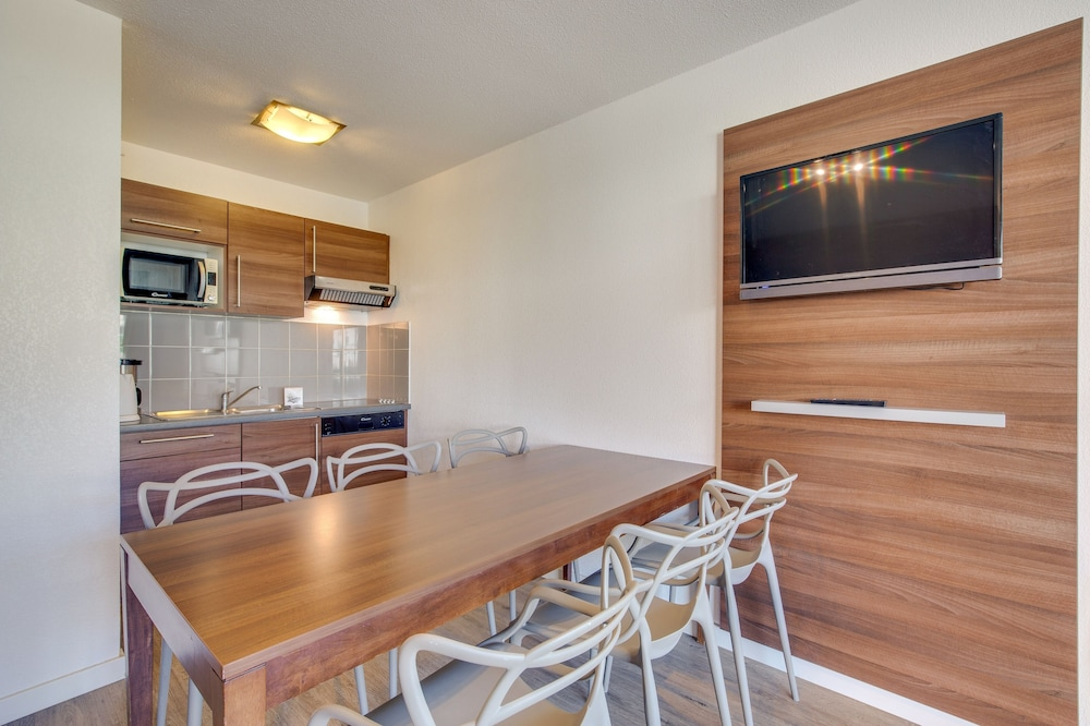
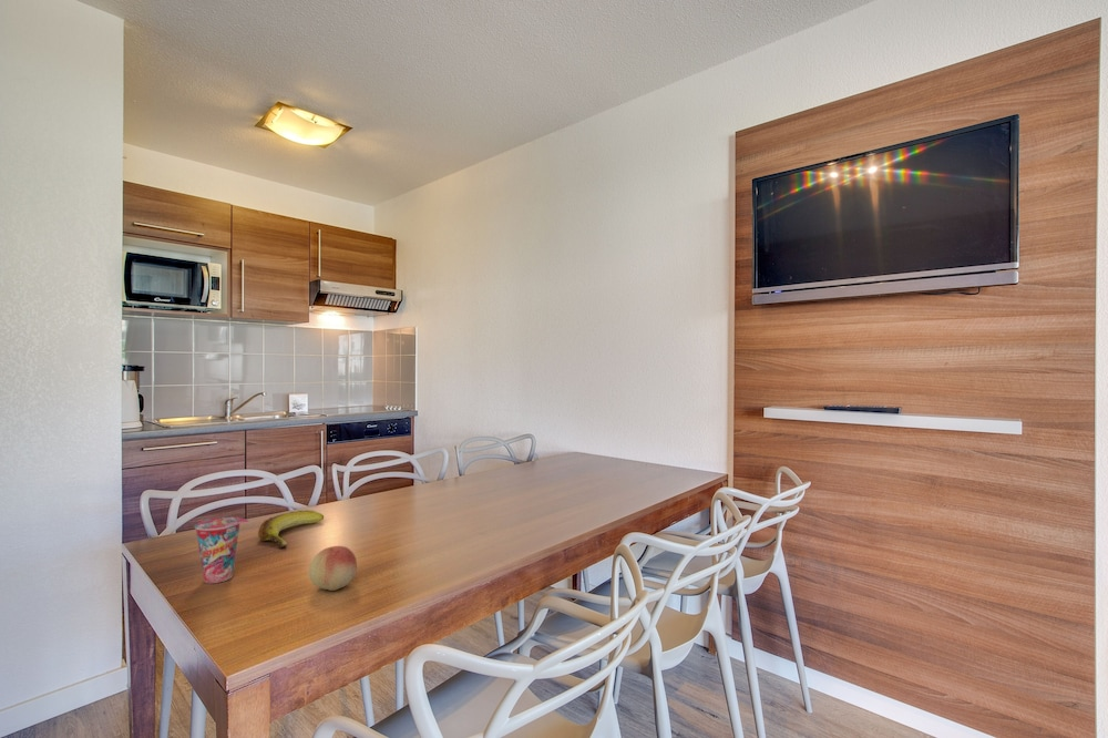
+ banana [257,510,325,549]
+ cup [193,515,249,584]
+ fruit [308,545,358,592]
